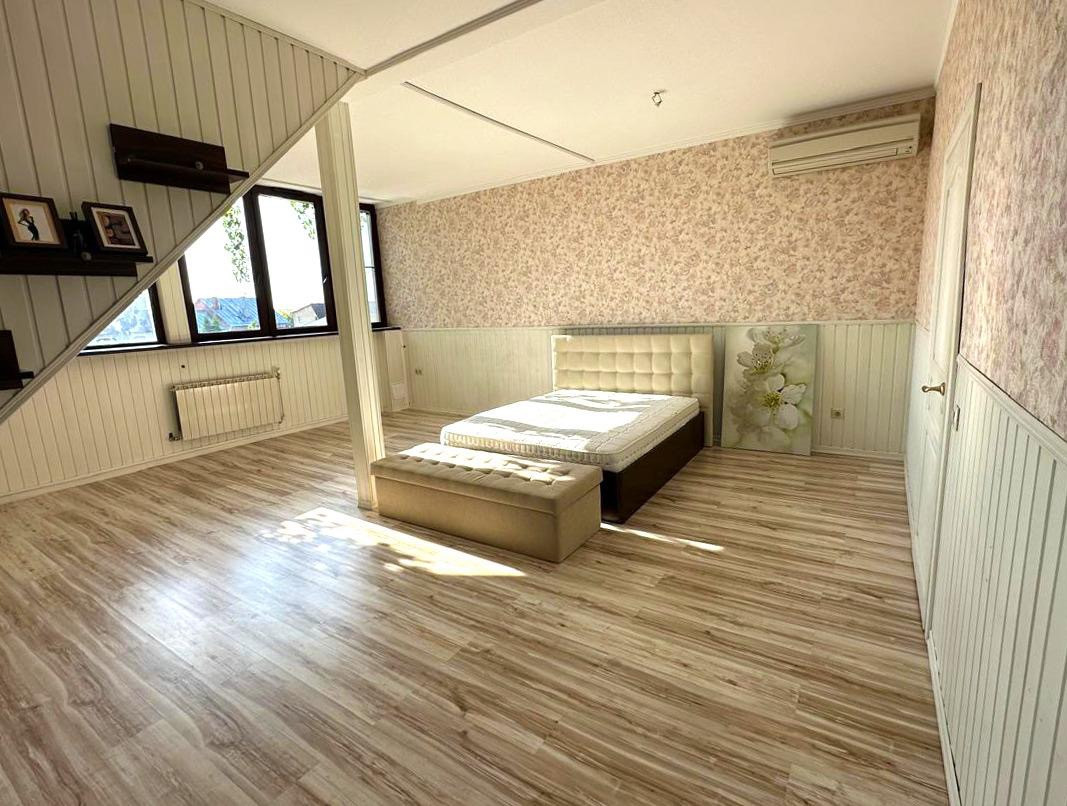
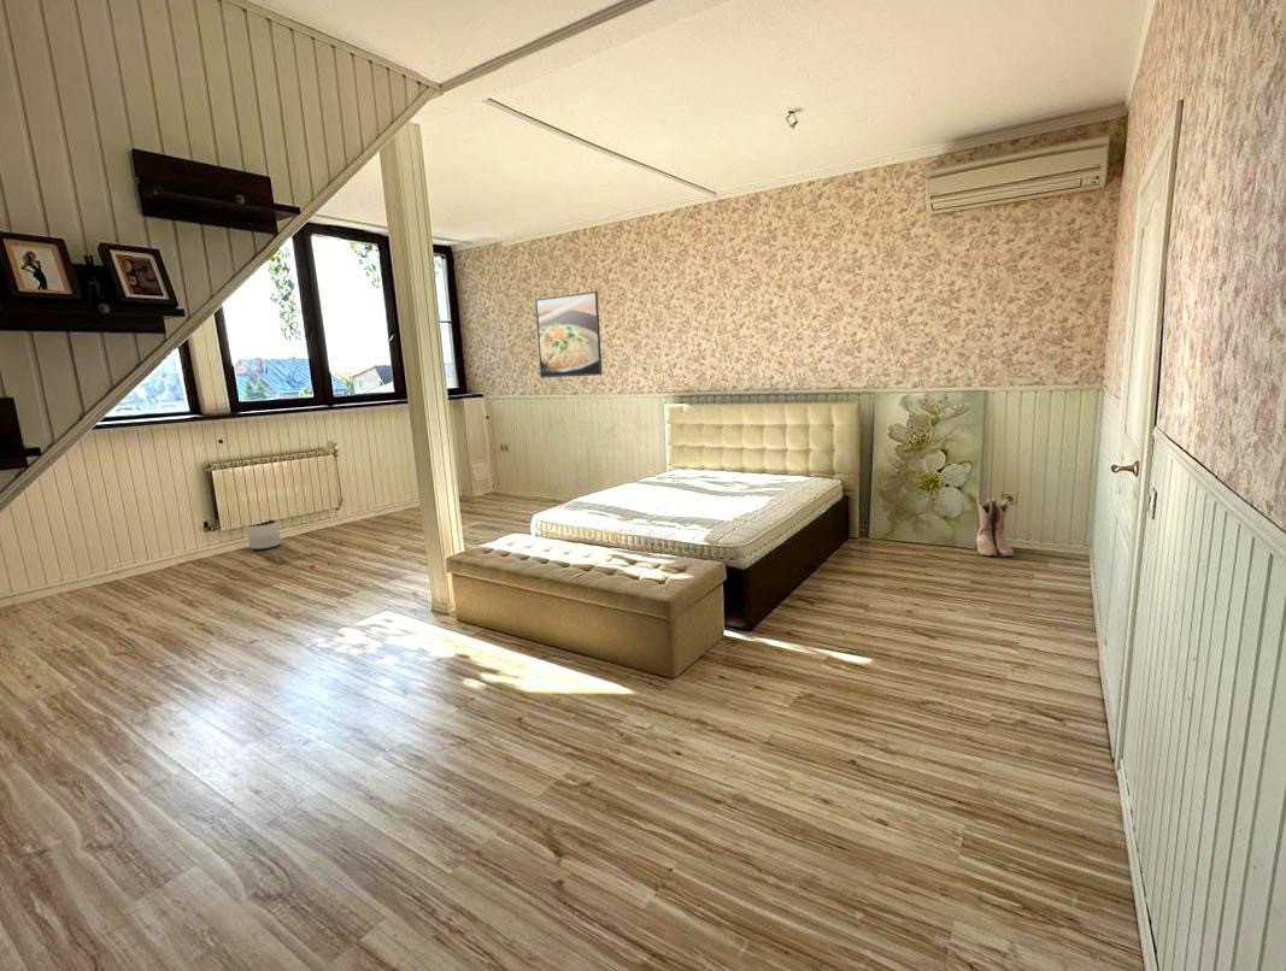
+ planter [246,519,282,551]
+ boots [975,498,1015,558]
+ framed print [534,290,603,378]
